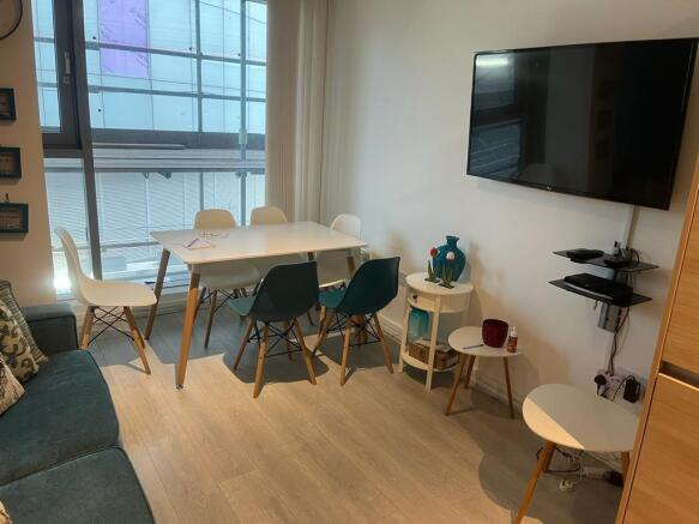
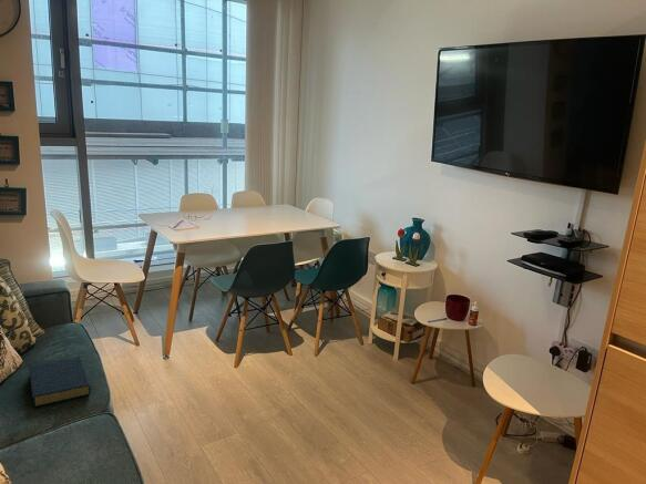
+ hardback book [28,356,92,409]
